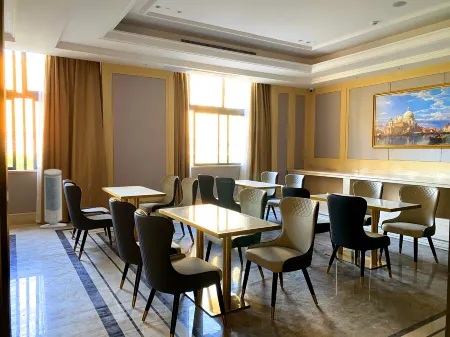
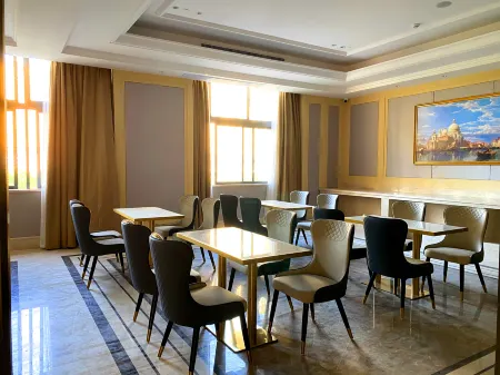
- air purifier [39,168,67,229]
